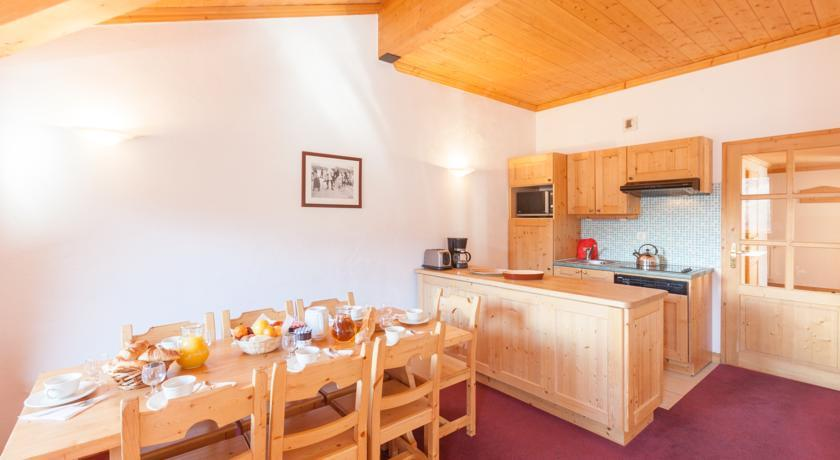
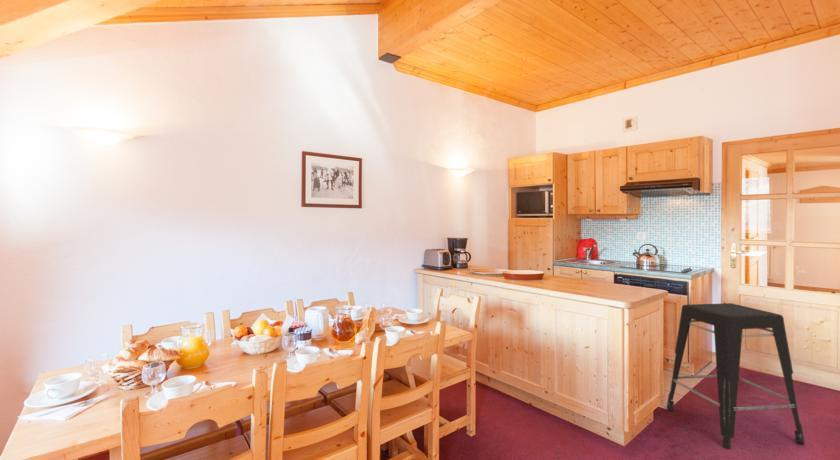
+ stool [666,302,806,450]
